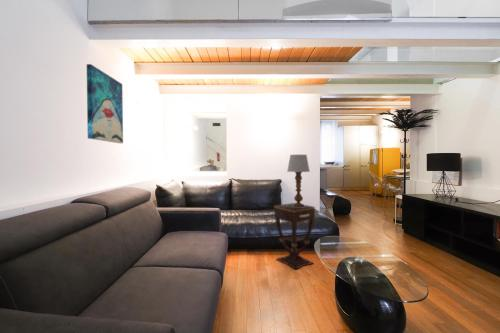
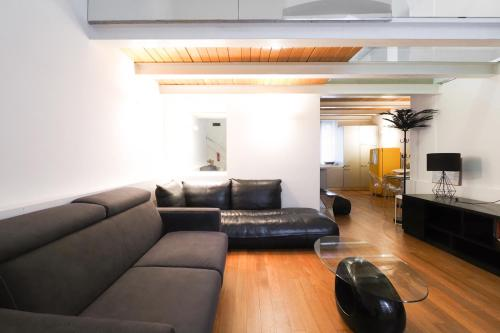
- table lamp [286,154,311,207]
- side table [273,202,316,271]
- wall art [86,63,124,144]
